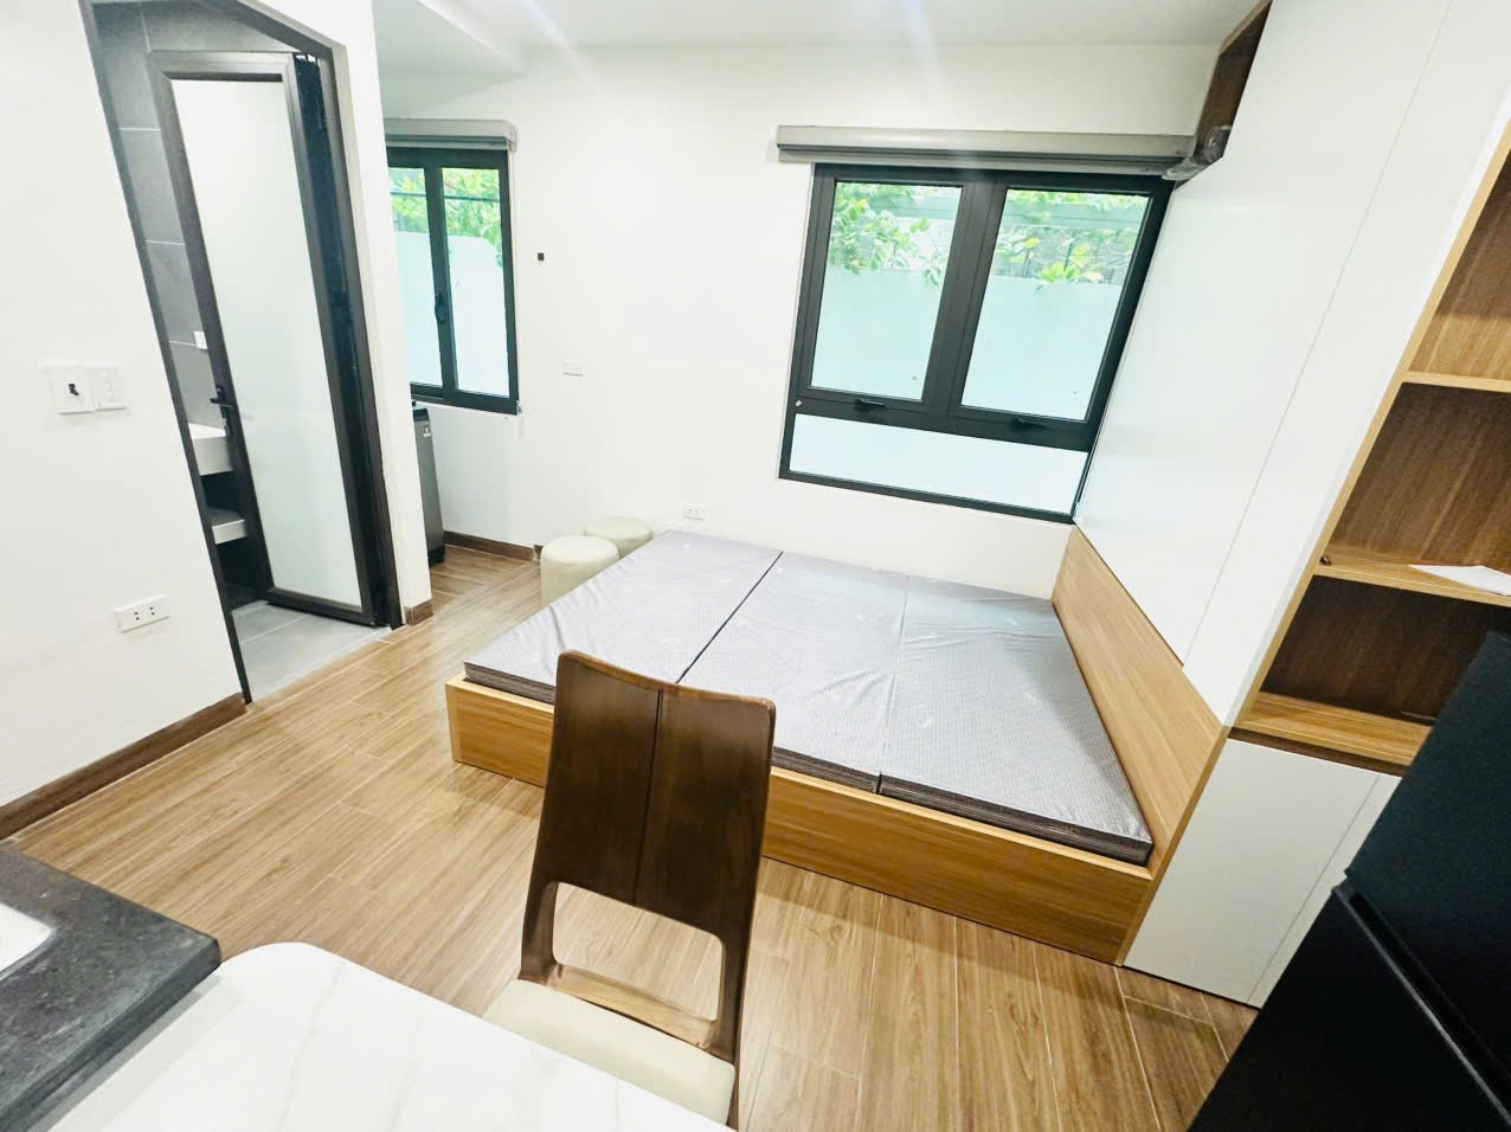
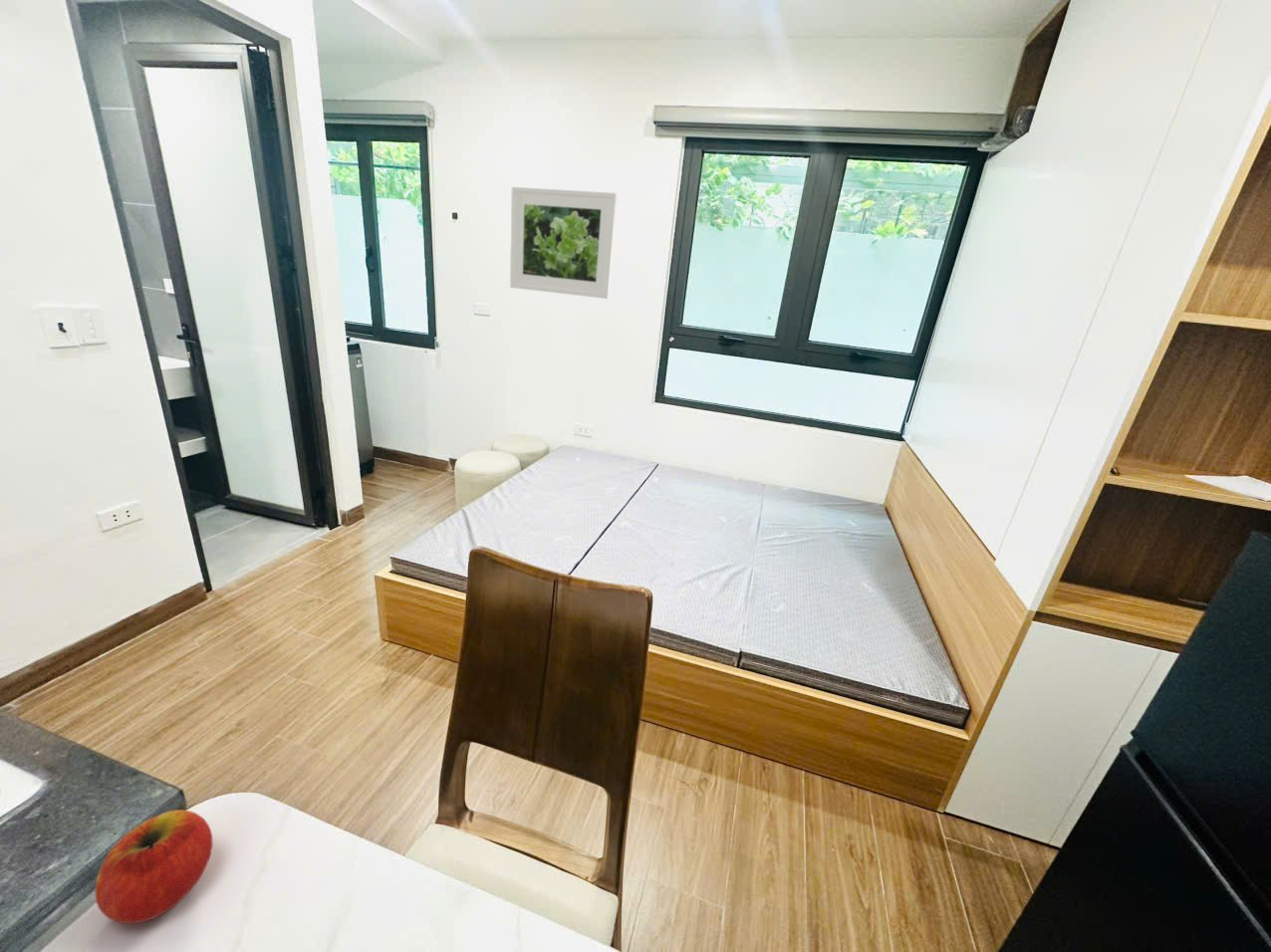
+ apple [94,809,213,924]
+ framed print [509,186,619,300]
